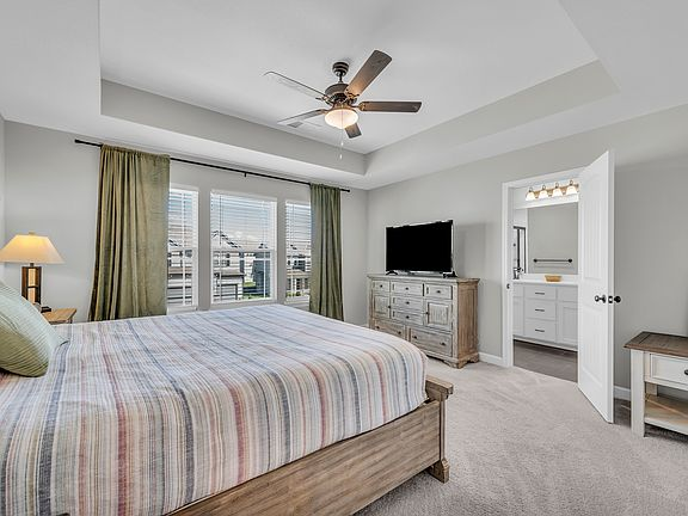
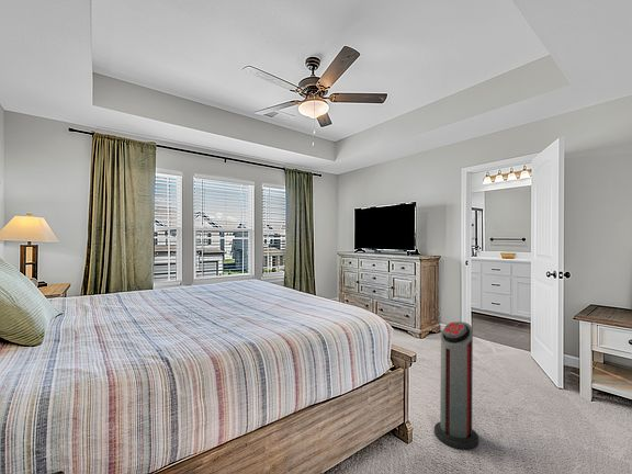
+ air purifier [433,320,479,451]
